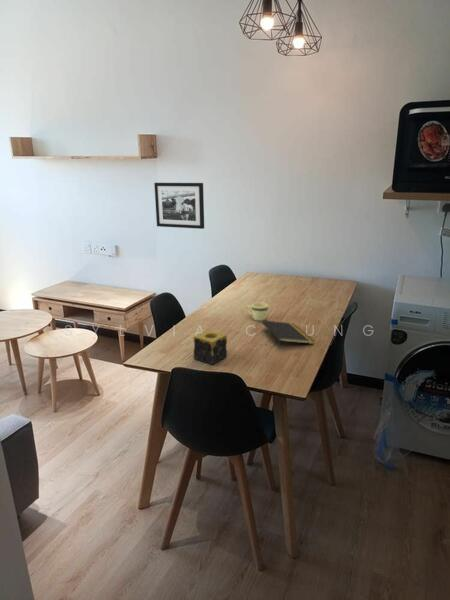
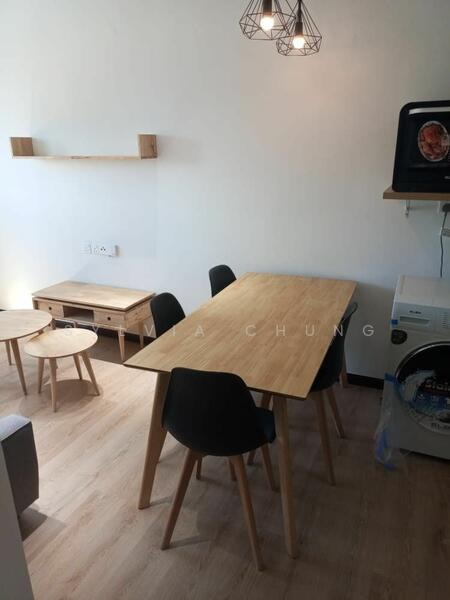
- candle [192,329,228,365]
- notepad [260,320,315,349]
- picture frame [153,182,205,230]
- mug [245,302,269,322]
